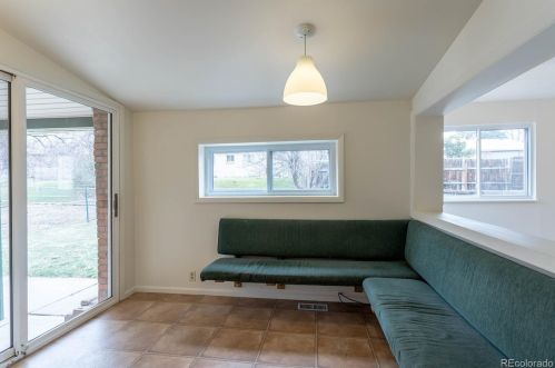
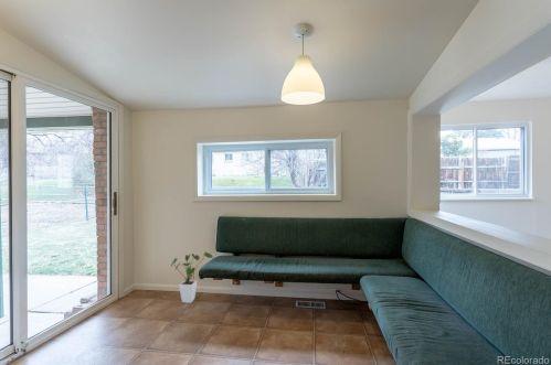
+ house plant [170,250,214,304]
